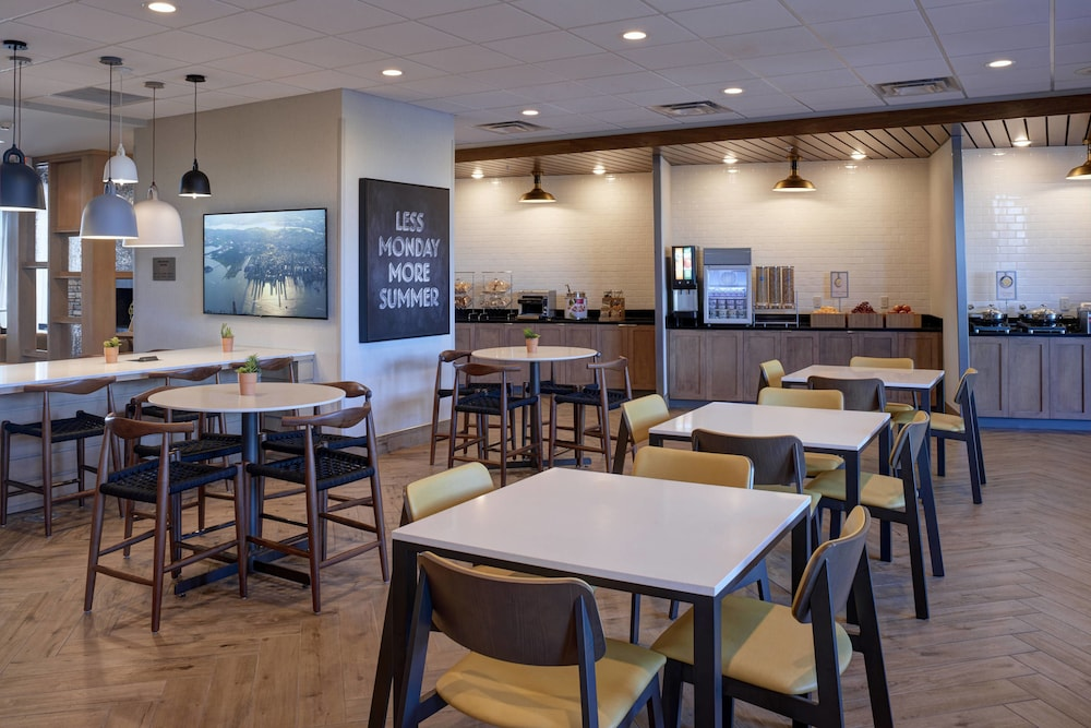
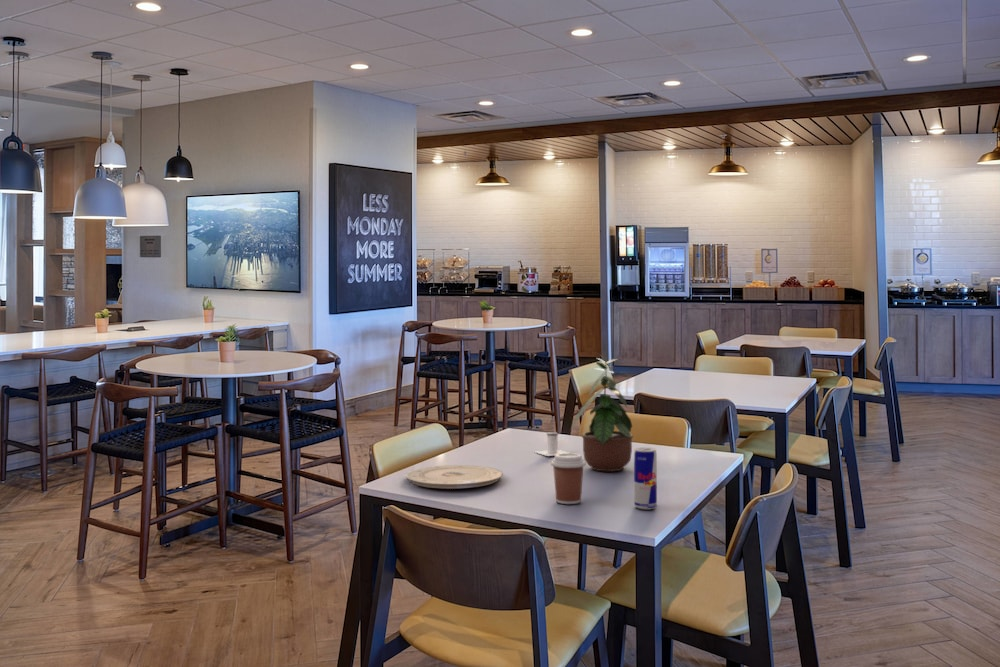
+ coffee cup [550,452,587,505]
+ beverage can [633,447,658,511]
+ potted plant [569,353,634,472]
+ salt shaker [535,431,569,457]
+ plate [405,464,504,490]
